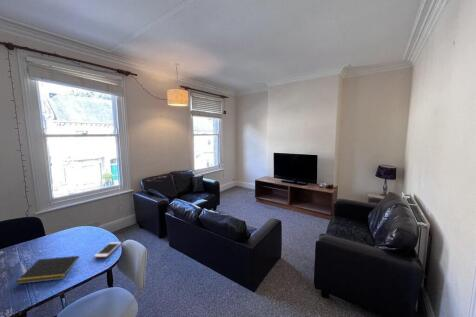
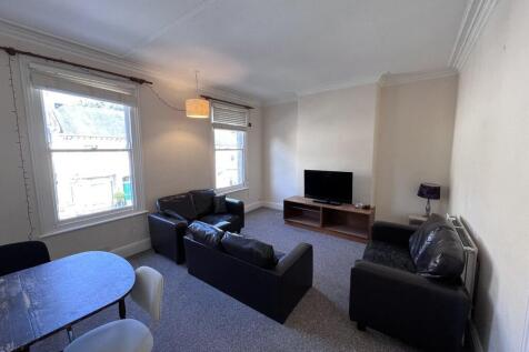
- cell phone [93,241,122,259]
- notepad [15,255,80,285]
